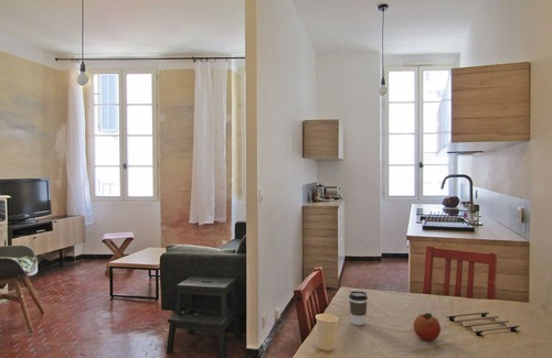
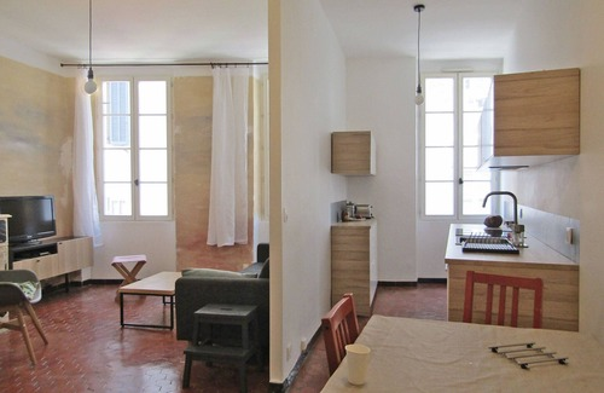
- fruit [412,312,442,341]
- coffee cup [348,290,369,326]
